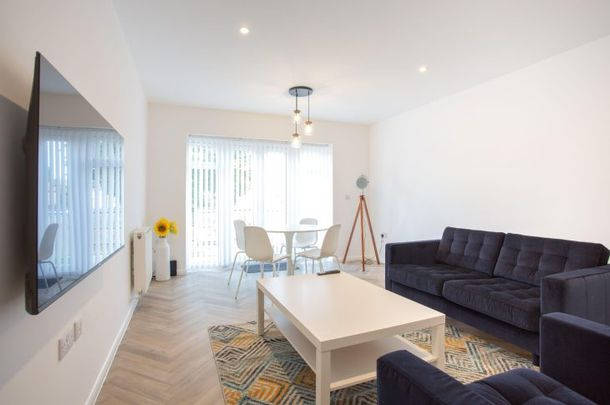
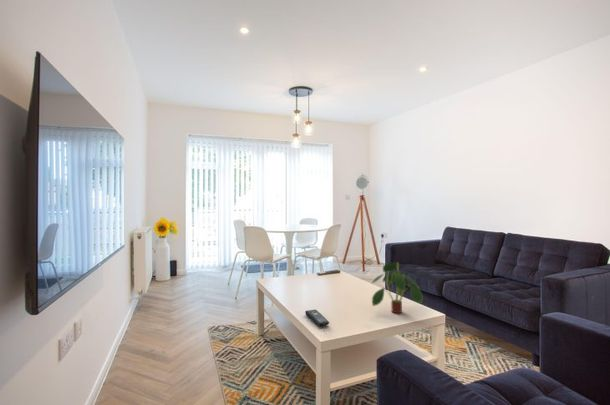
+ plant [370,261,423,314]
+ remote control [304,309,330,327]
